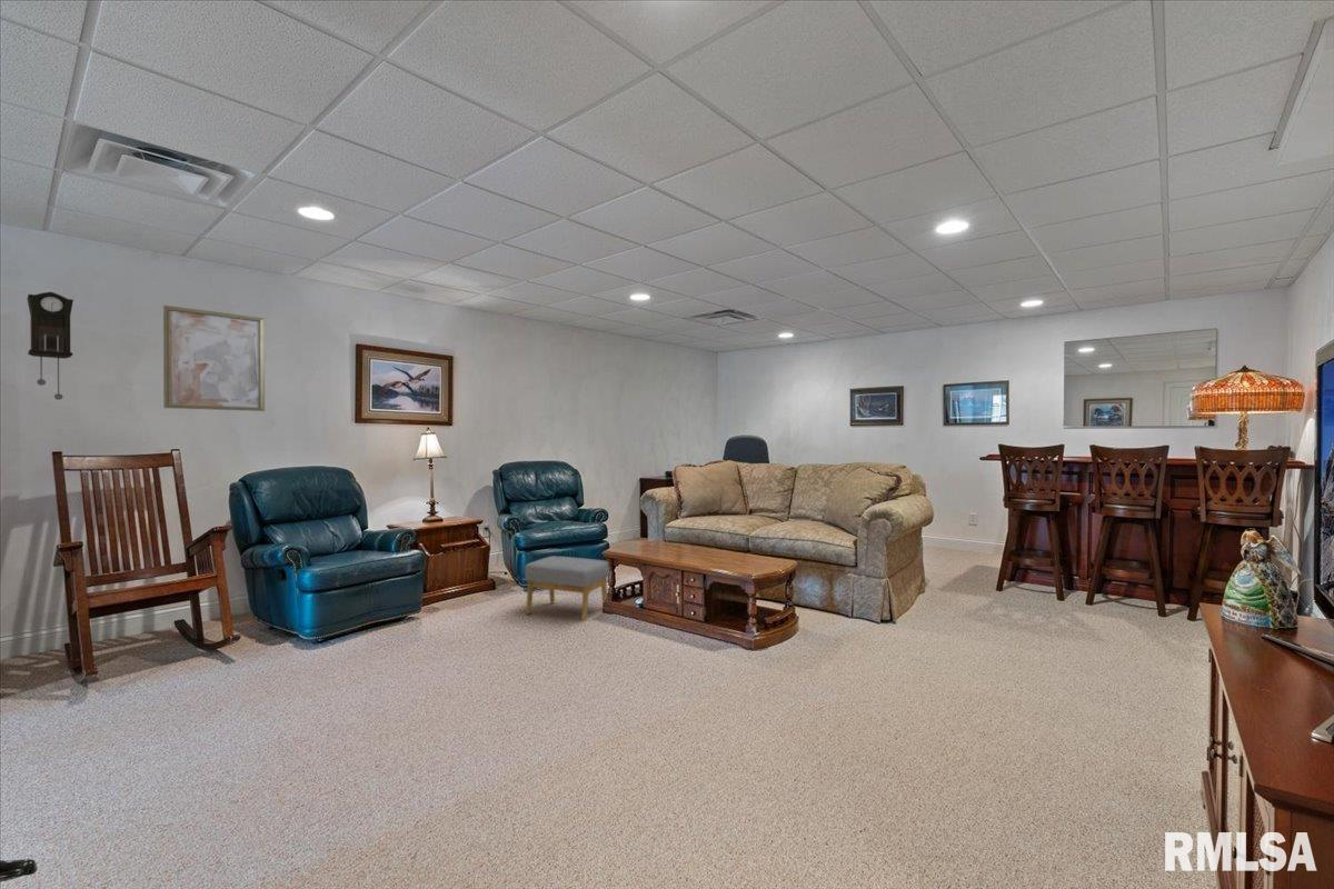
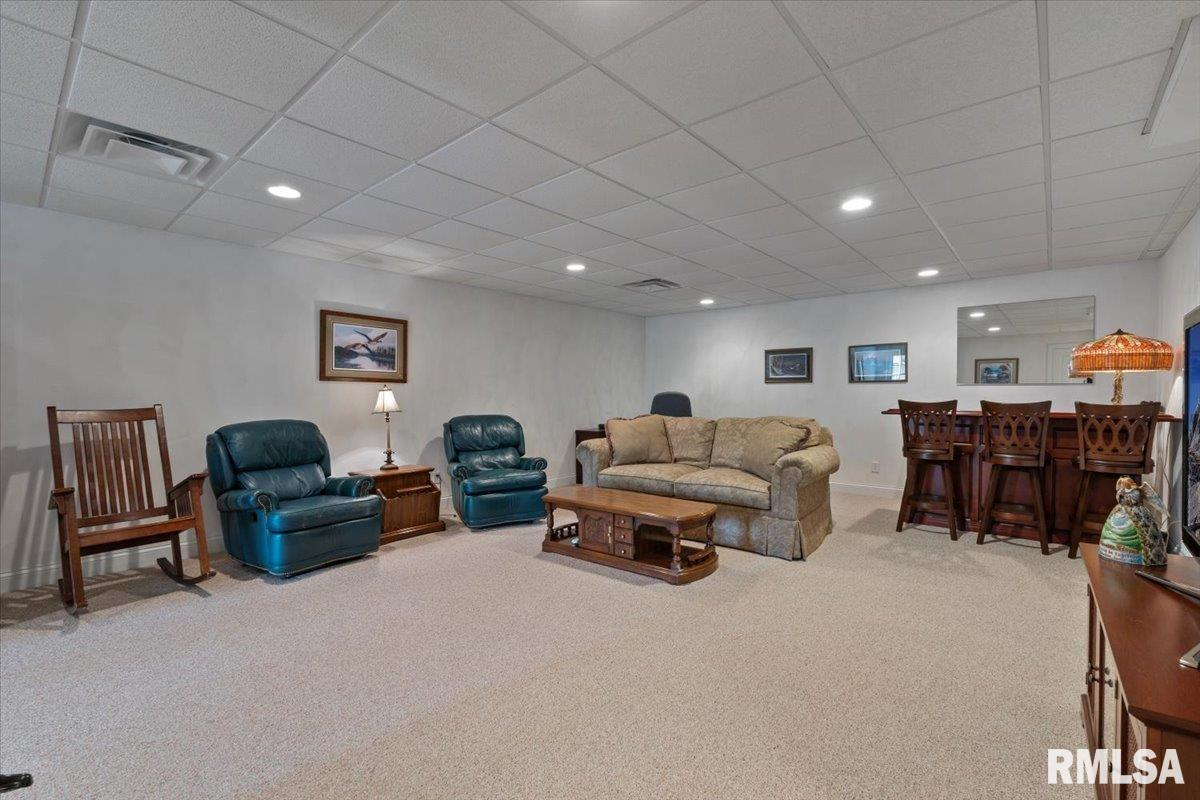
- wall art [162,304,266,412]
- footstool [524,555,610,622]
- pendulum clock [27,291,74,401]
